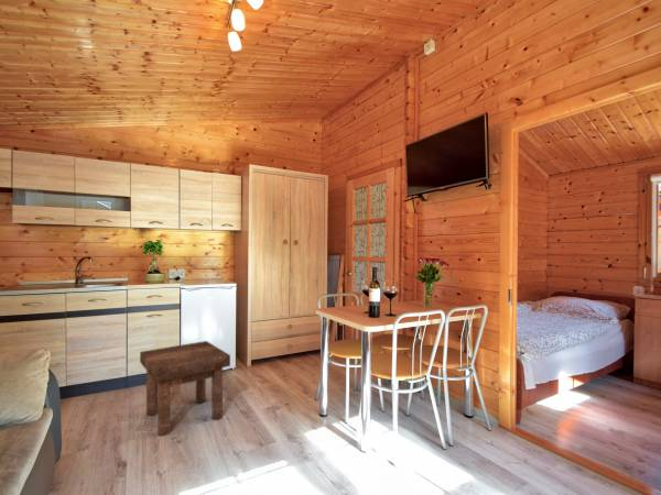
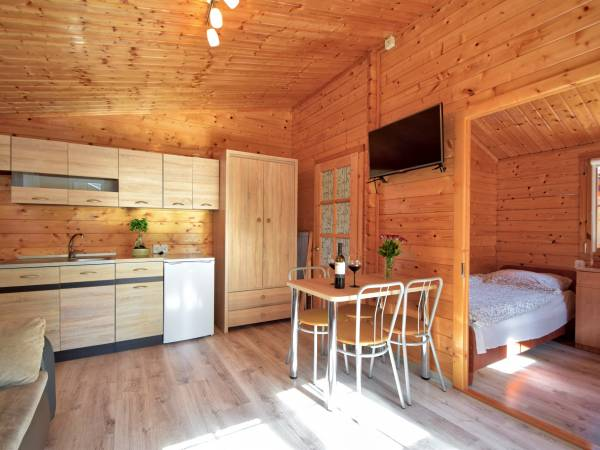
- stool [139,340,231,437]
